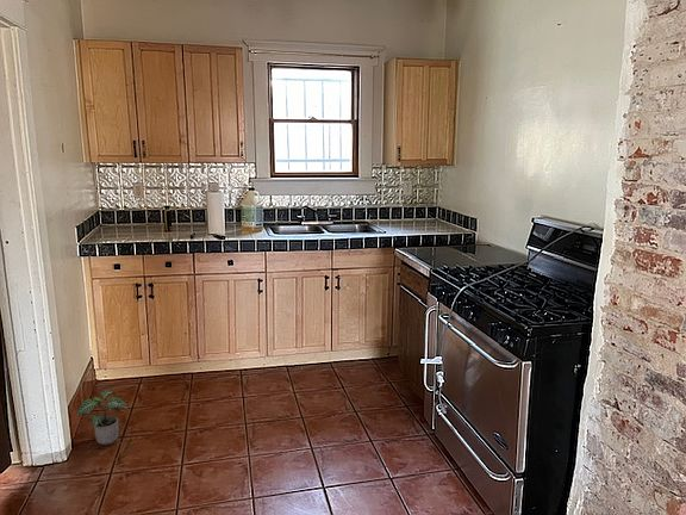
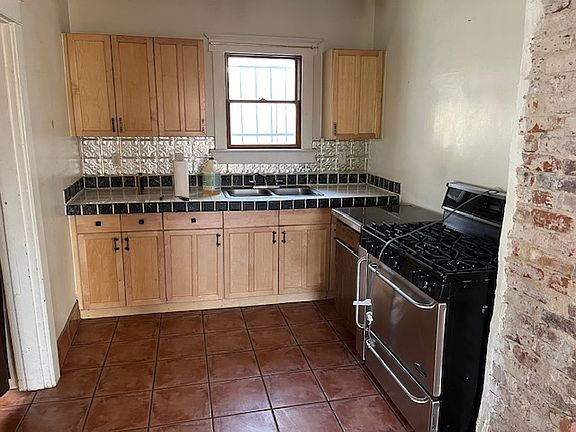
- potted plant [76,389,129,446]
